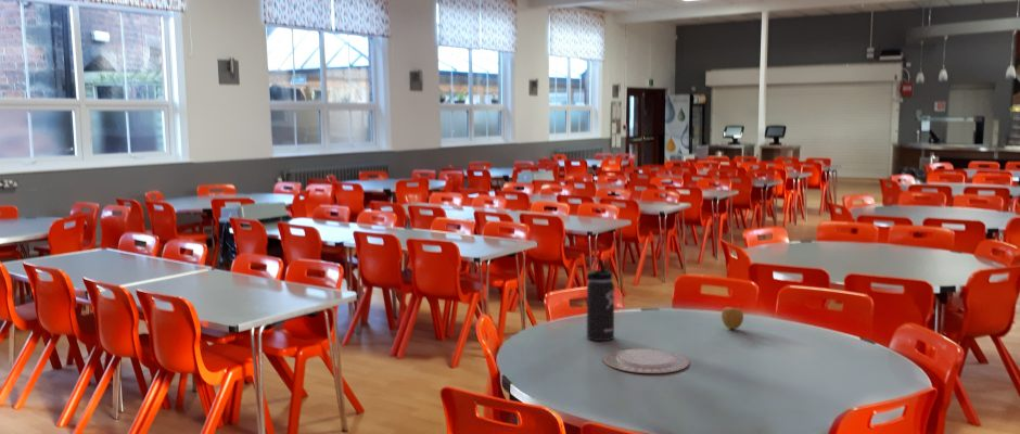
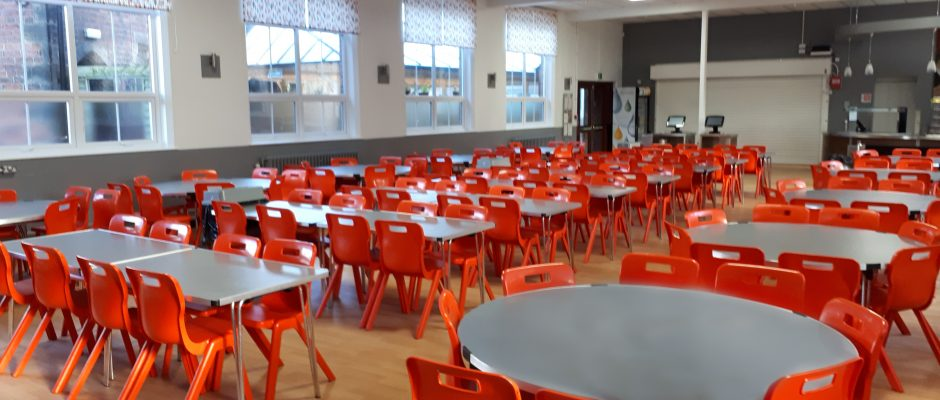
- apple [721,306,744,330]
- thermos bottle [586,258,615,342]
- chinaware [603,348,690,374]
